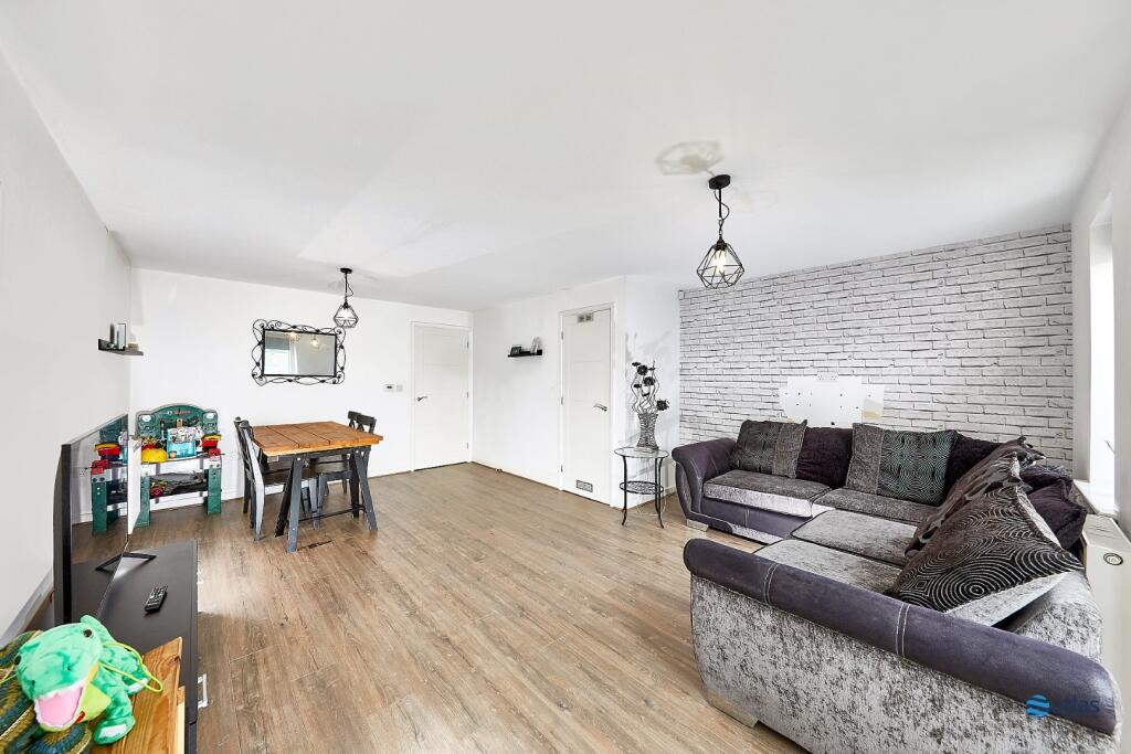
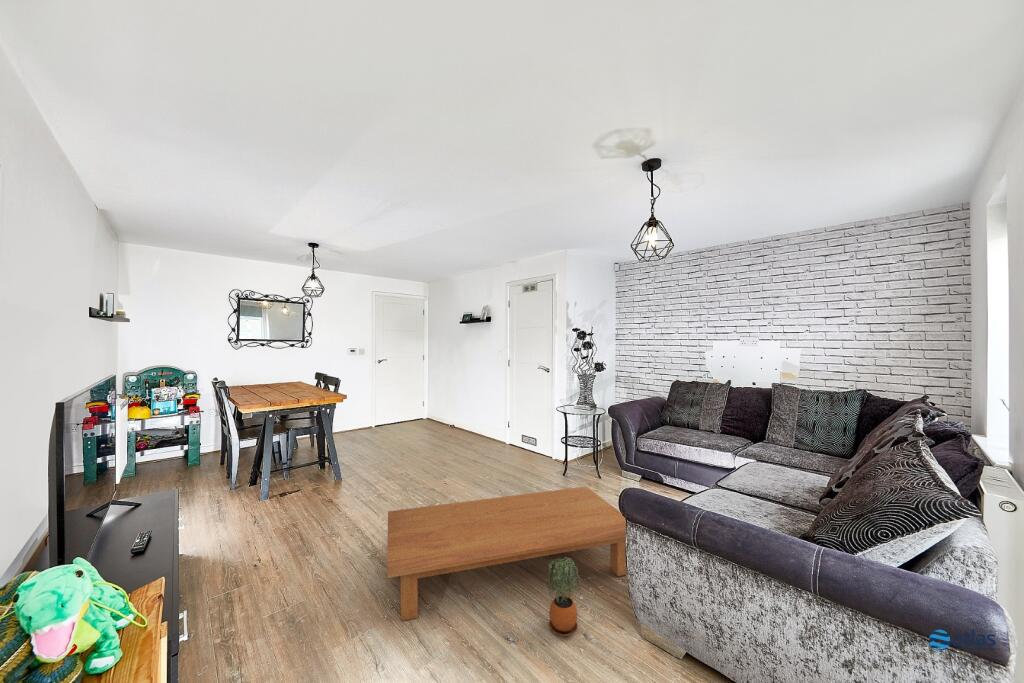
+ coffee table [386,486,627,622]
+ potted plant [546,556,582,637]
